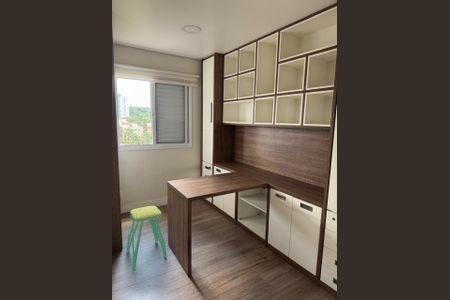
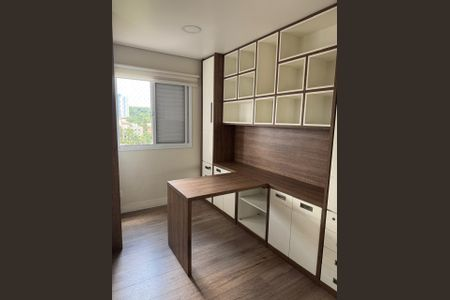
- stool [126,205,168,269]
